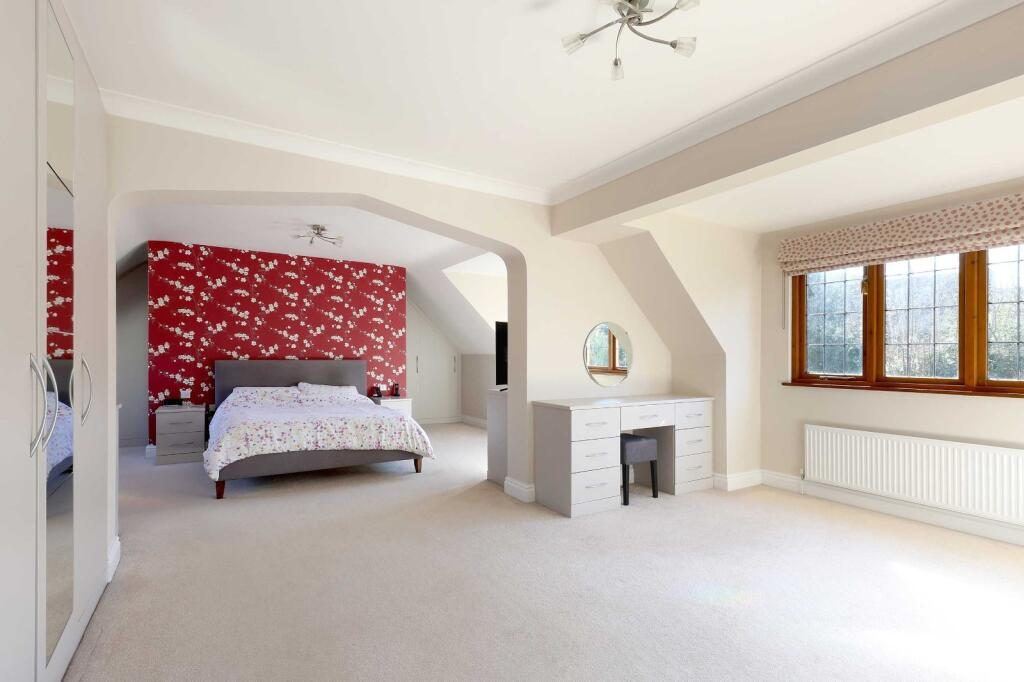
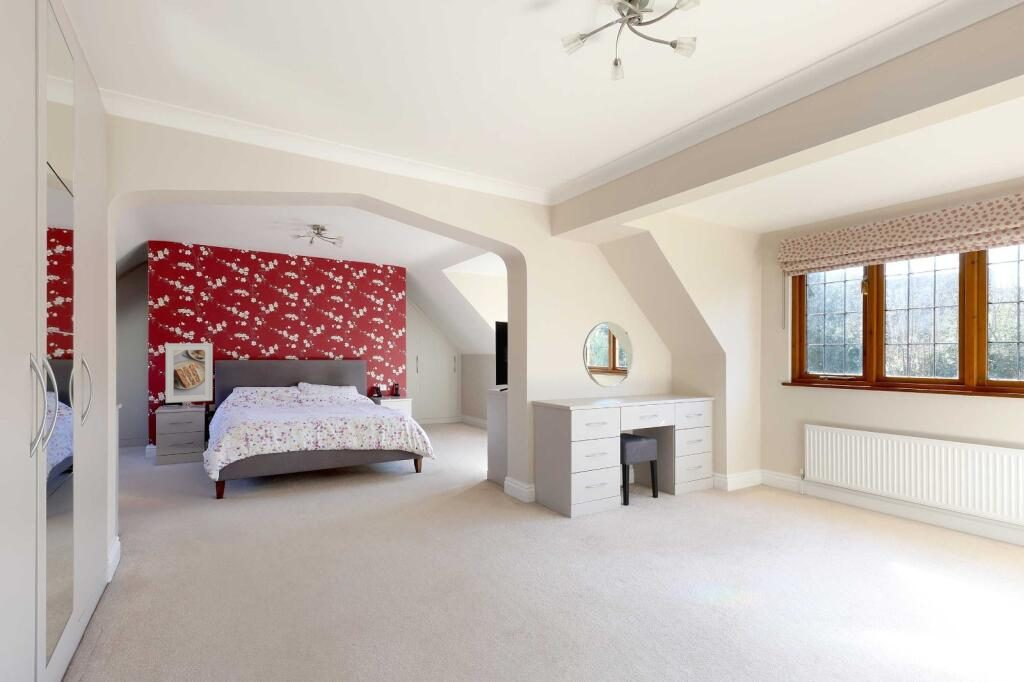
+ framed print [165,342,214,404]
